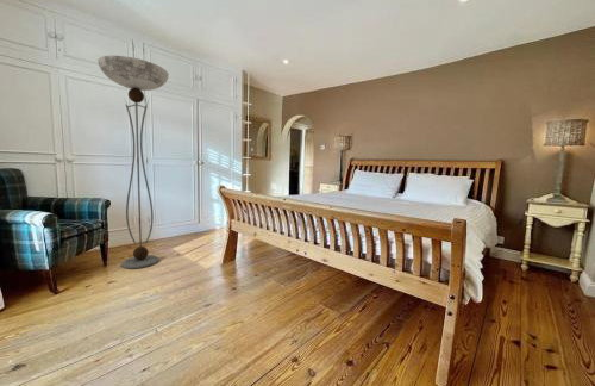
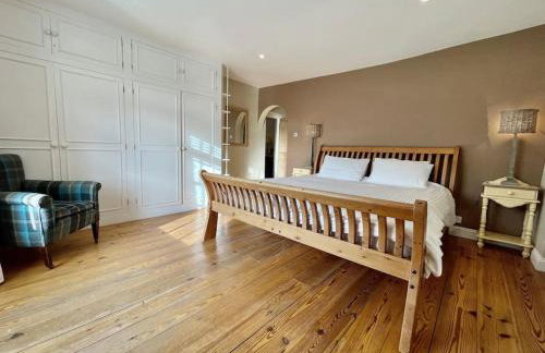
- floor lamp [96,55,170,269]
